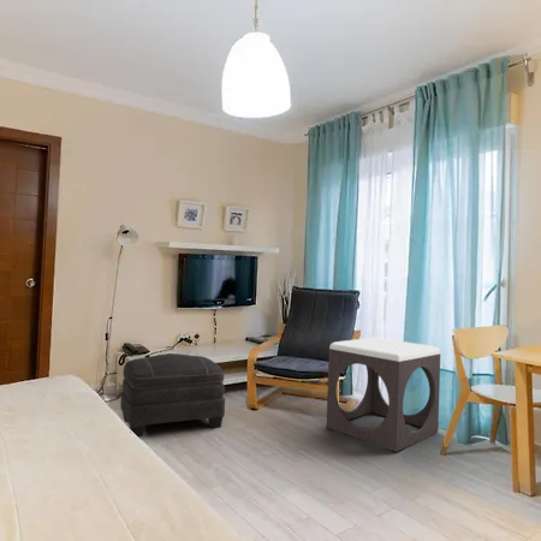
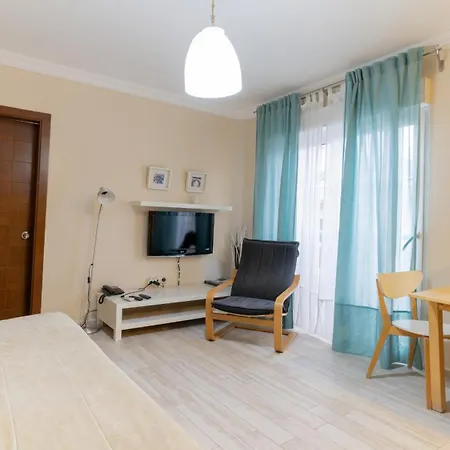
- footstool [325,337,441,453]
- ottoman [119,352,226,439]
